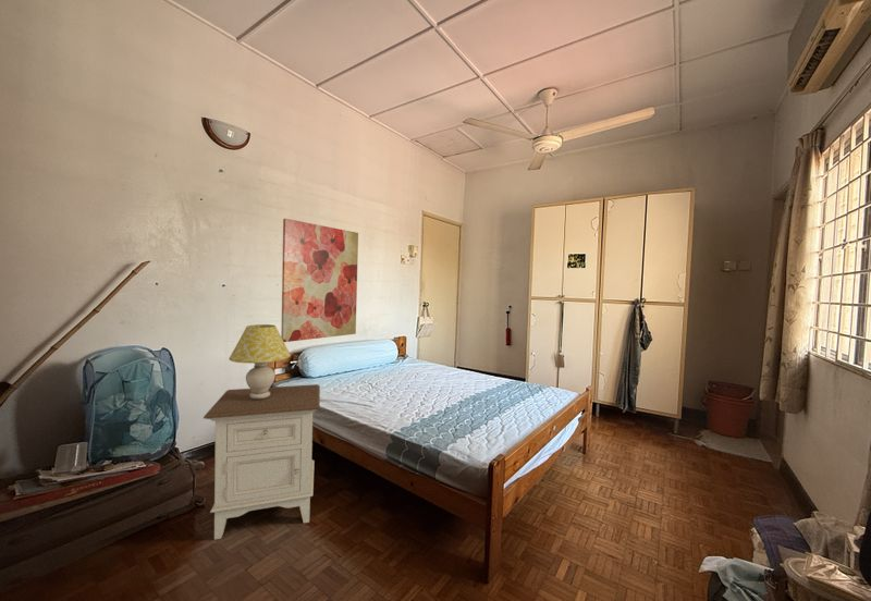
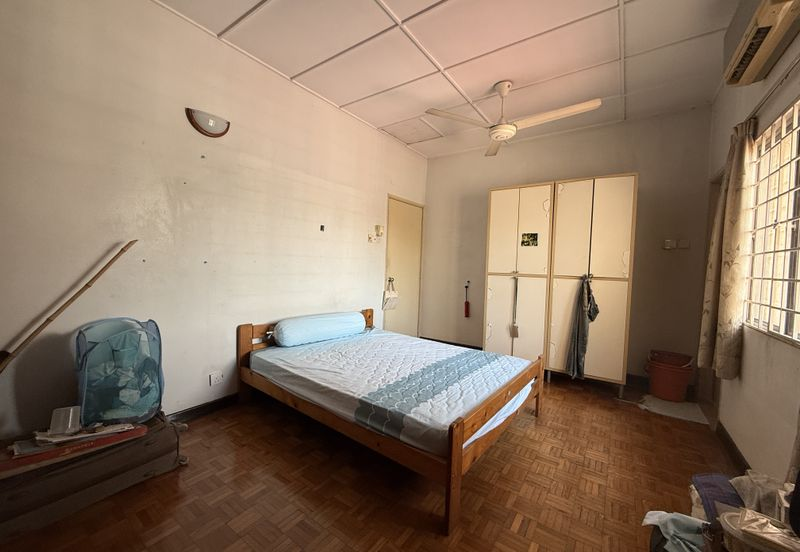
- wall art [280,218,359,343]
- table lamp [228,323,292,400]
- nightstand [203,383,321,541]
